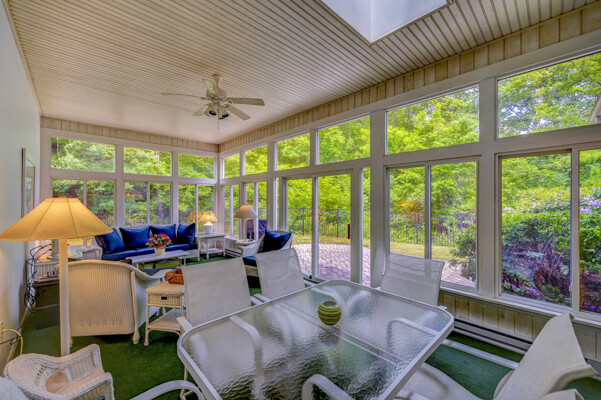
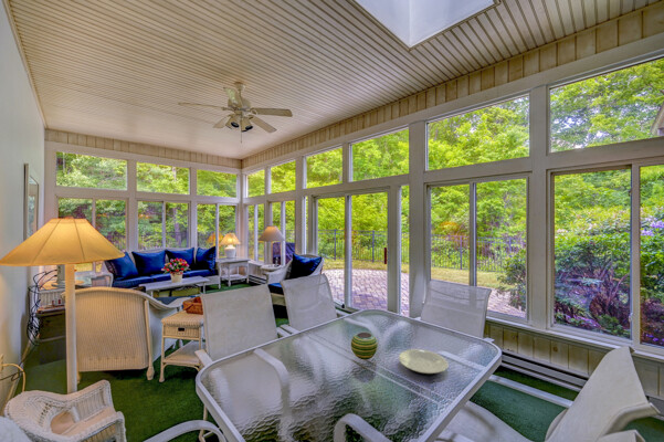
+ plate [398,348,449,377]
